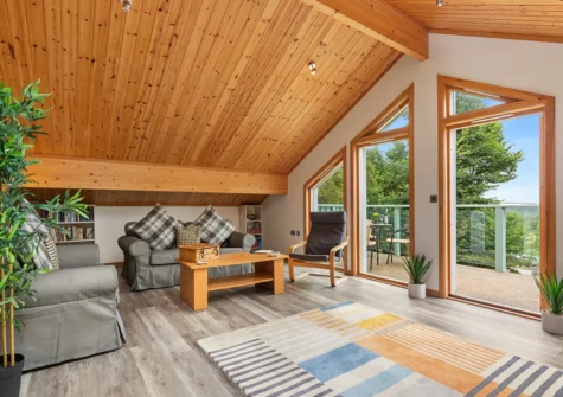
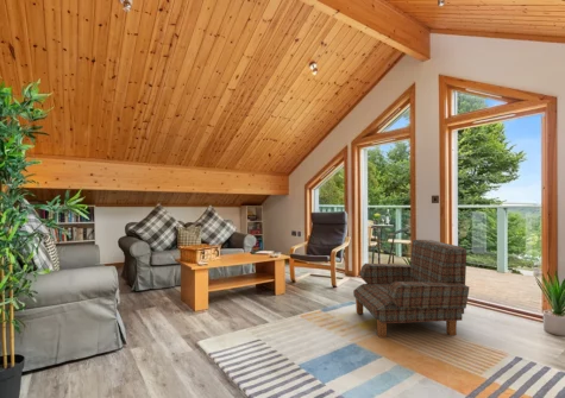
+ armchair [352,239,471,339]
